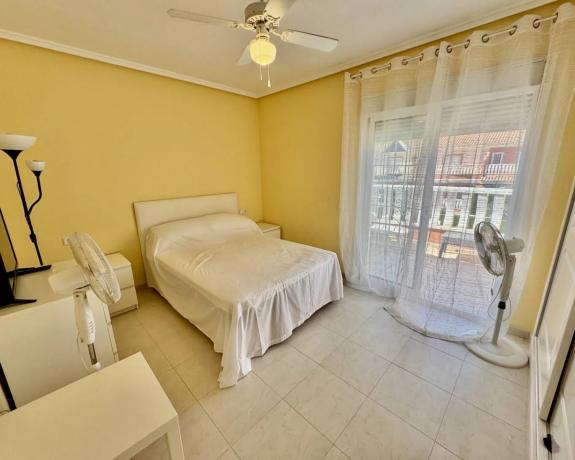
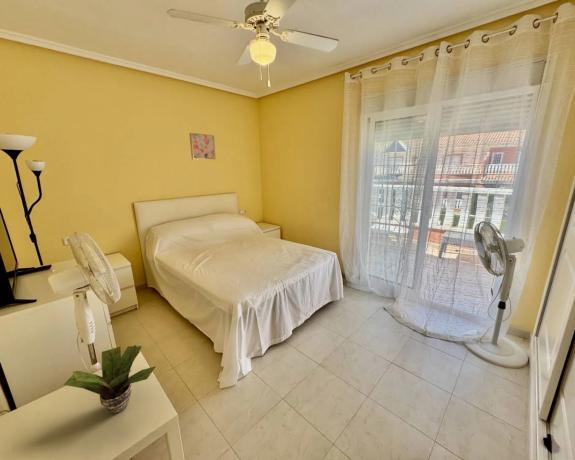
+ wall art [188,132,217,161]
+ potted plant [63,344,157,414]
